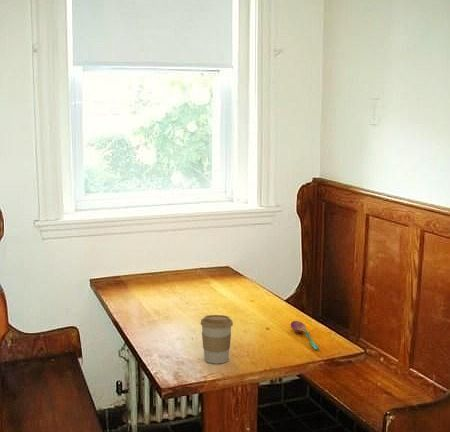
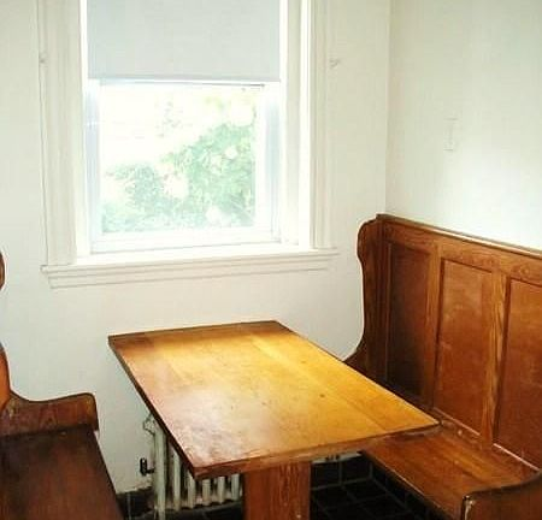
- soupspoon [290,320,320,350]
- coffee cup [199,314,234,364]
